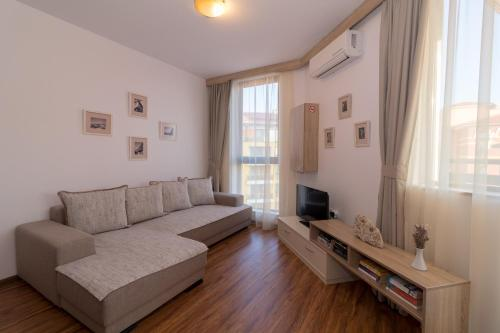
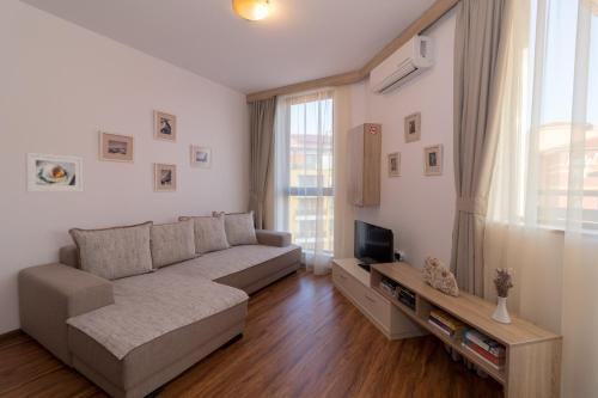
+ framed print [24,151,84,194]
